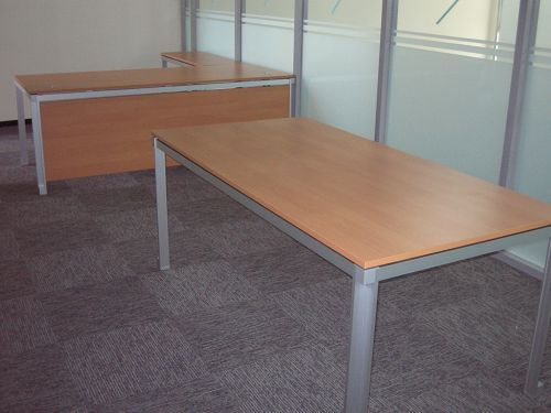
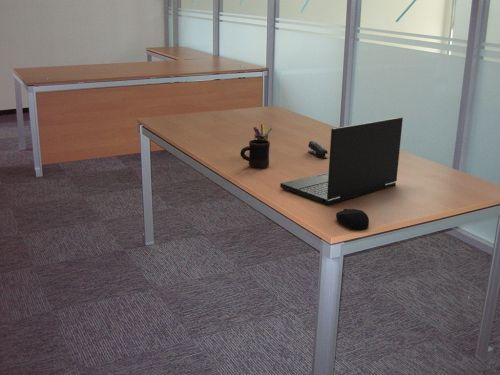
+ stapler [307,140,329,159]
+ mug [240,139,271,169]
+ laptop [279,116,404,205]
+ computer mouse [335,208,370,232]
+ pen holder [252,123,273,141]
